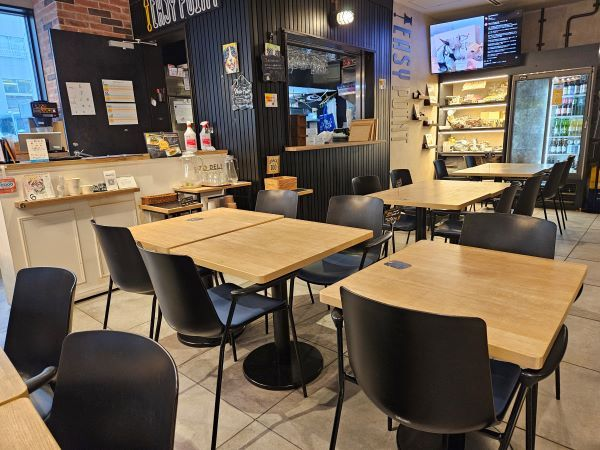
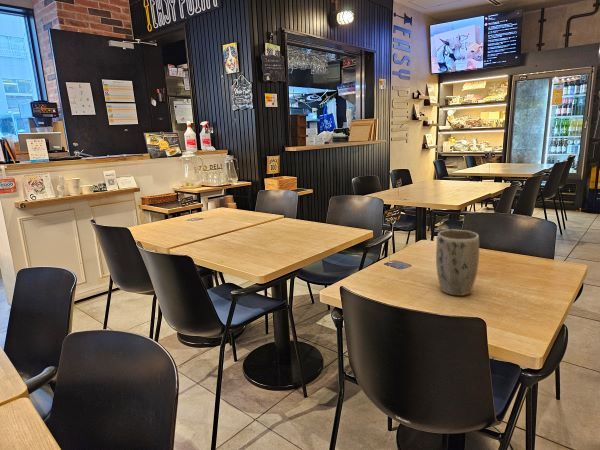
+ plant pot [435,229,480,297]
